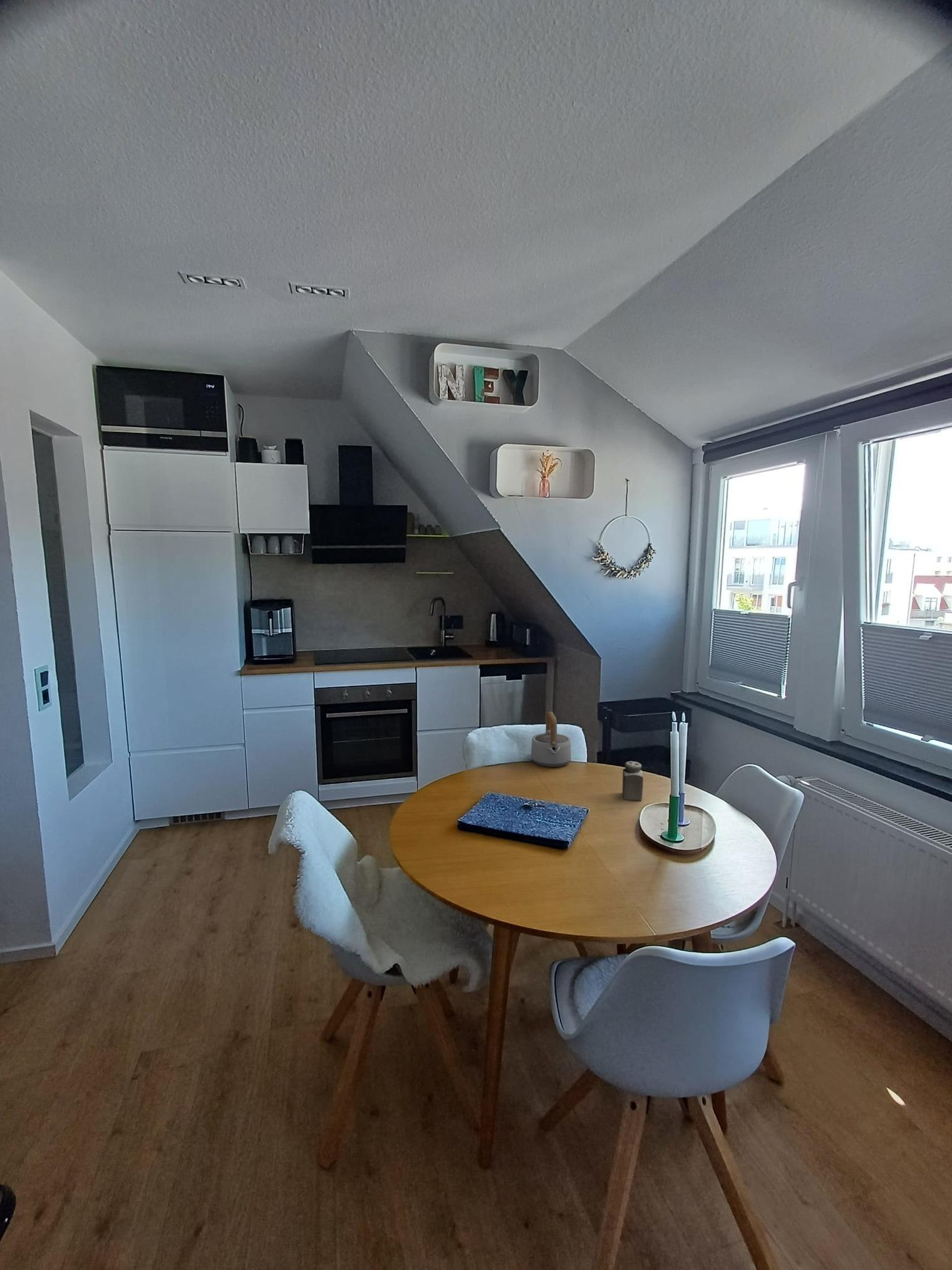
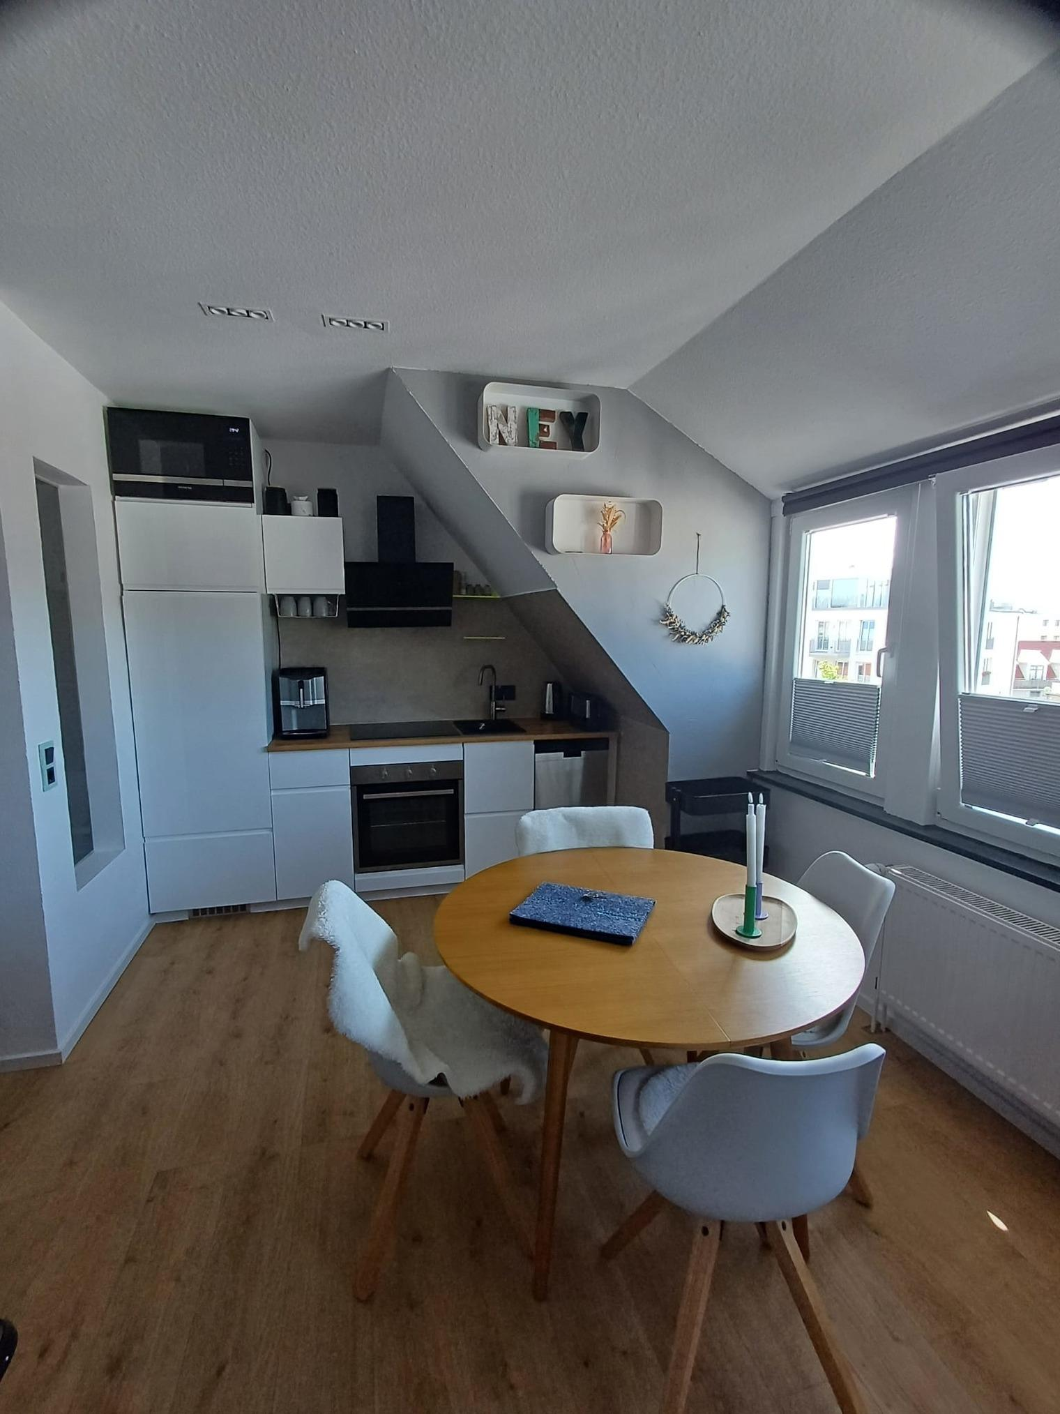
- salt shaker [622,761,644,801]
- teapot [530,711,572,768]
